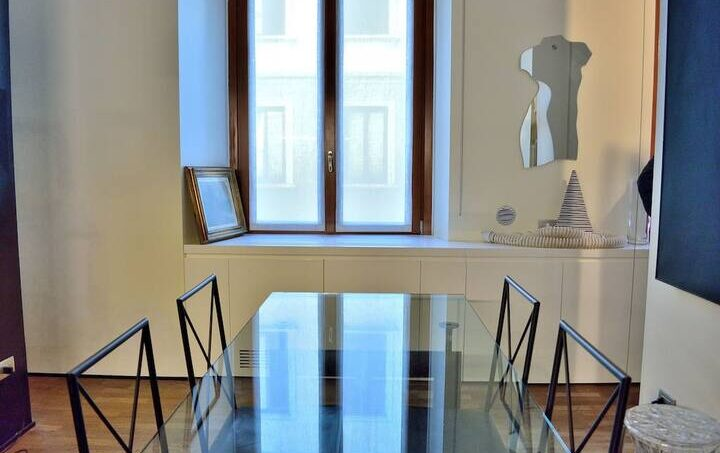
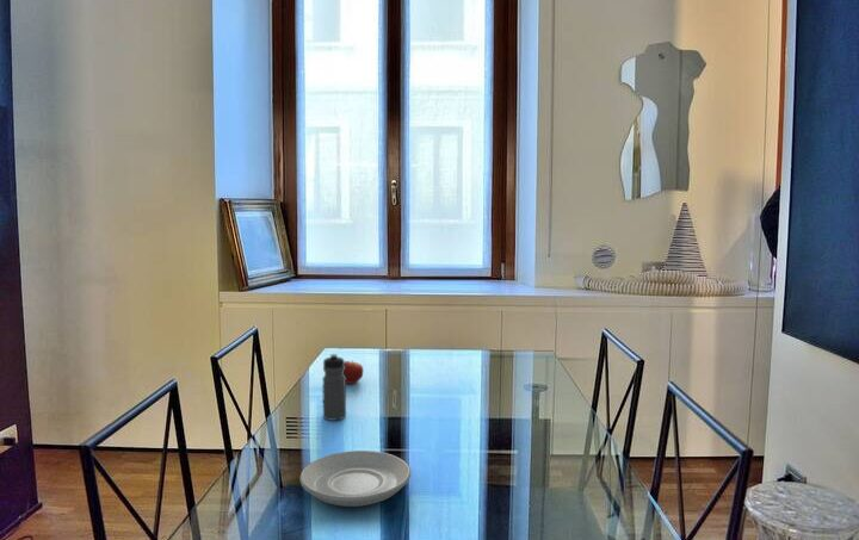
+ plate [298,449,412,508]
+ fruit [342,359,364,385]
+ water bottle [321,353,347,422]
